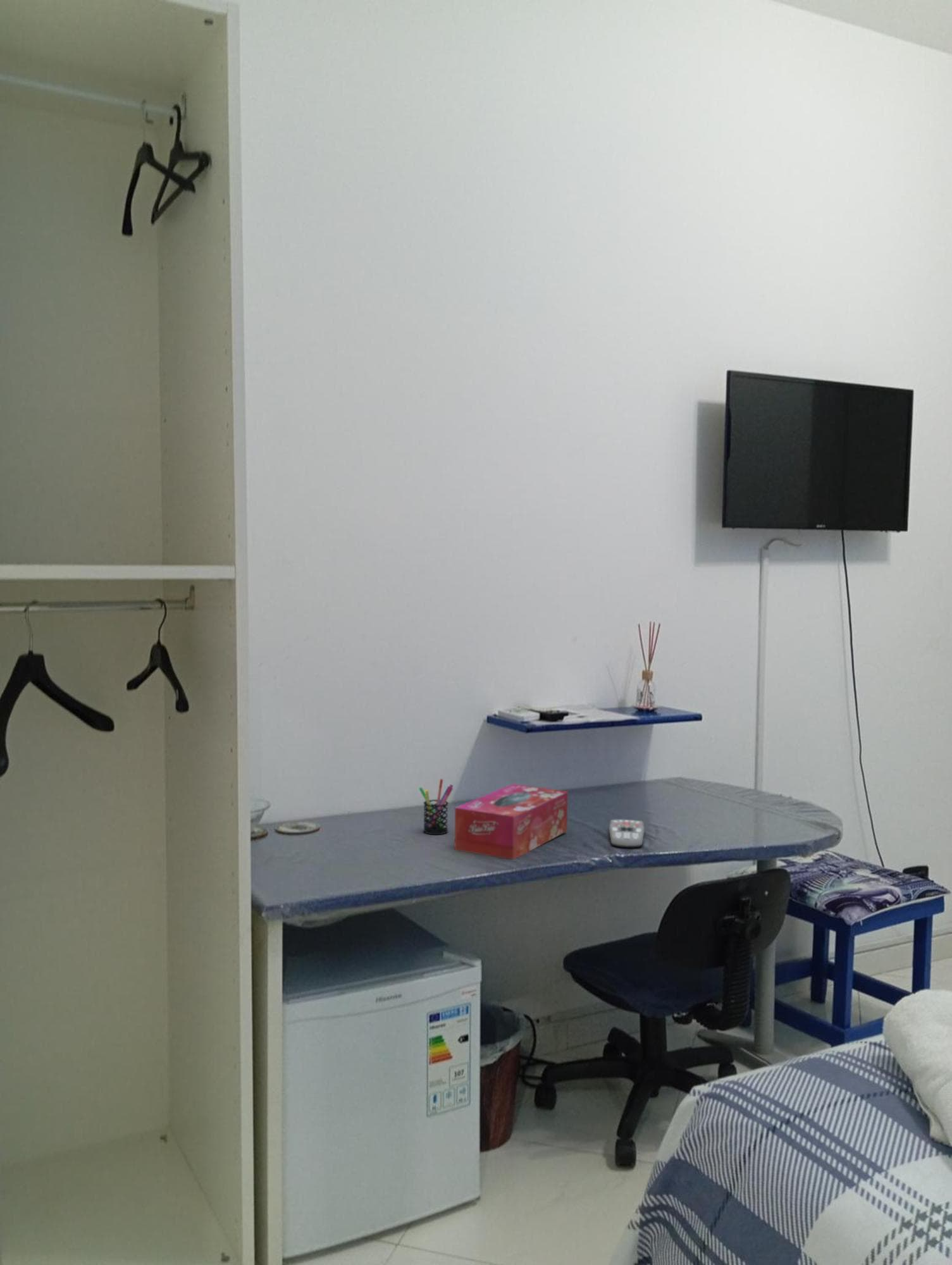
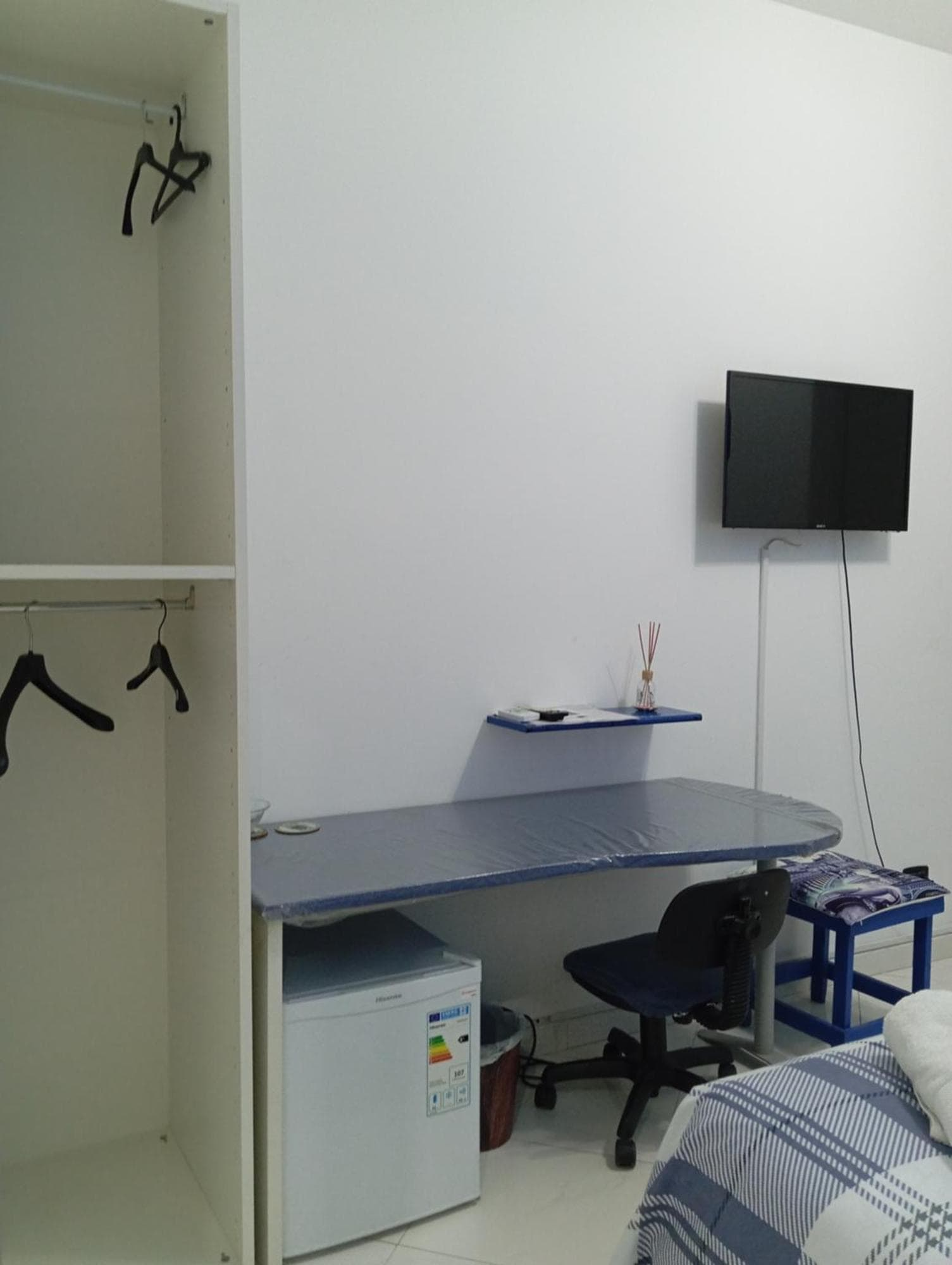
- pen holder [419,778,454,835]
- remote control [609,819,645,848]
- tissue box [454,784,569,860]
